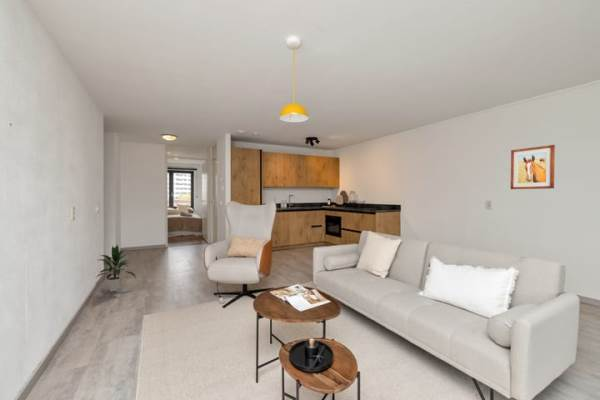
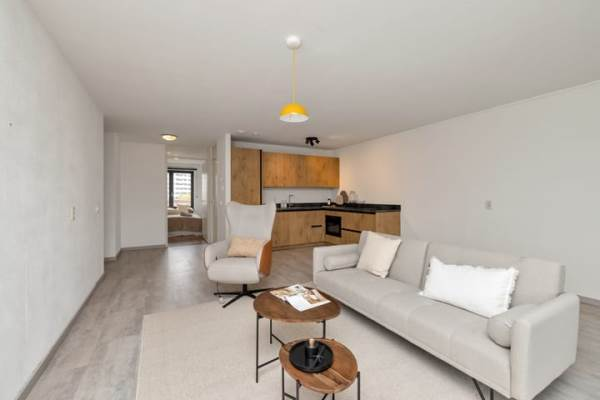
- indoor plant [93,244,137,293]
- wall art [510,144,556,190]
